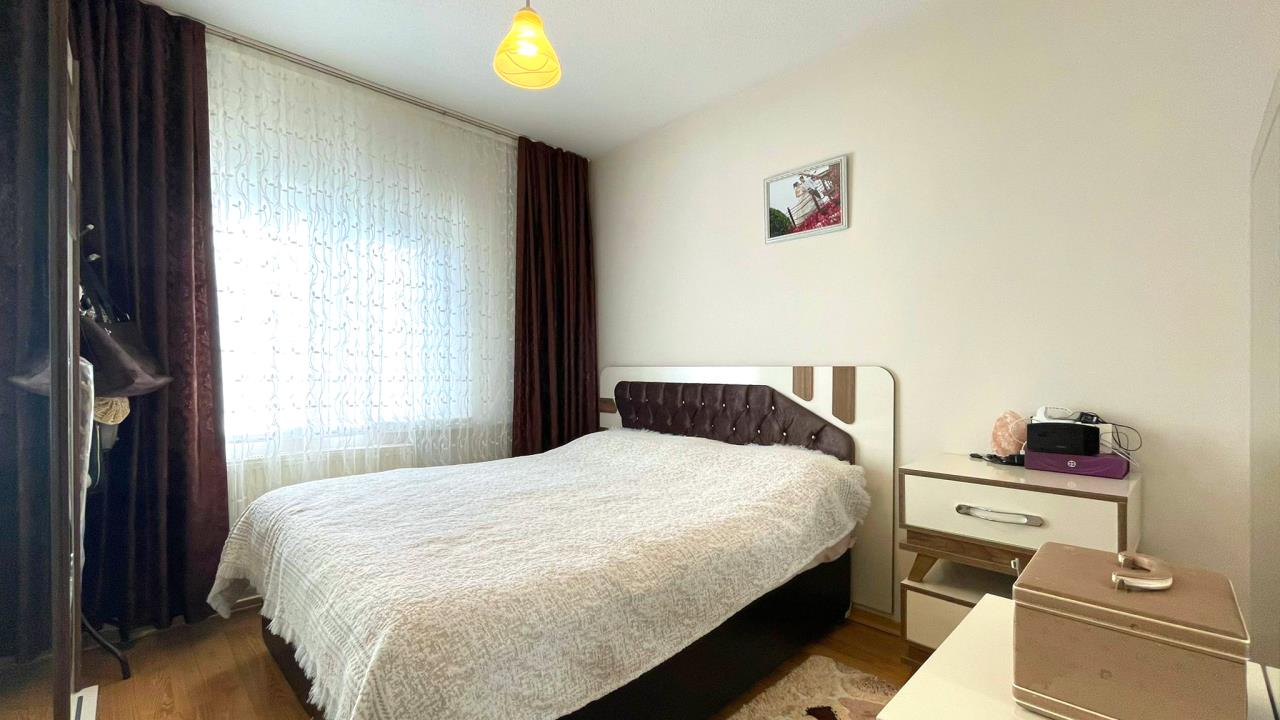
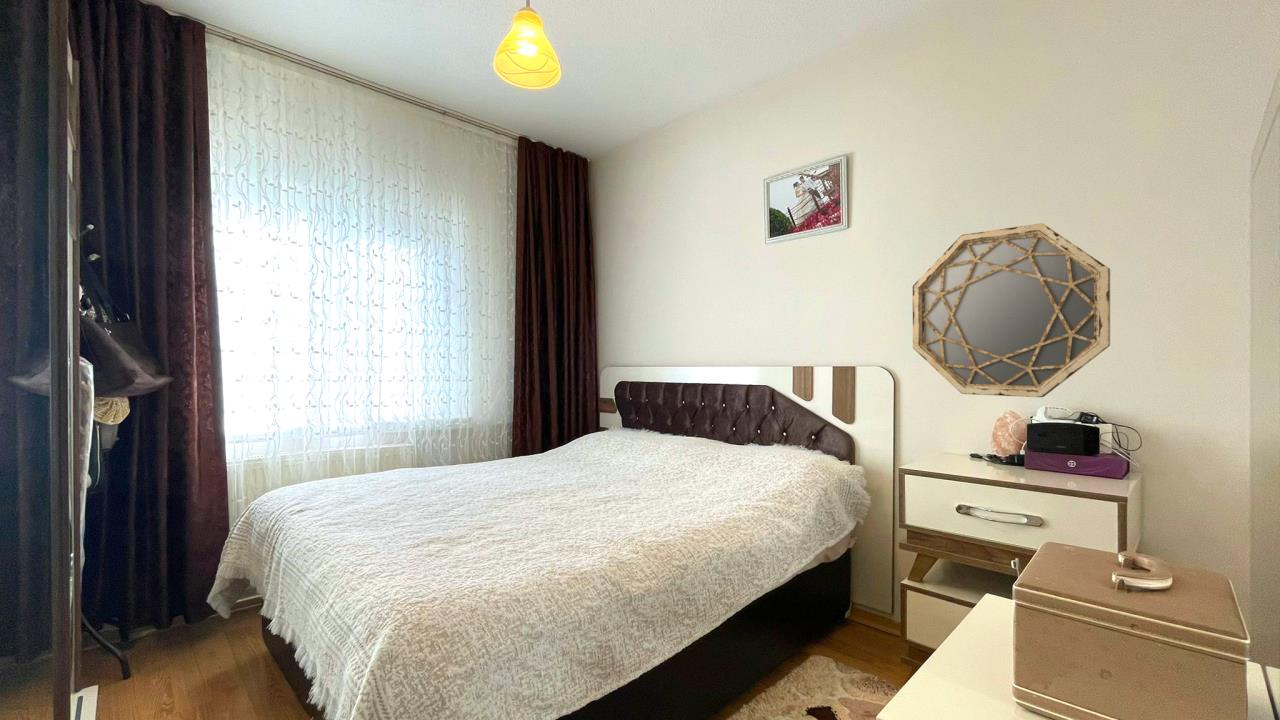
+ home mirror [912,222,1111,398]
